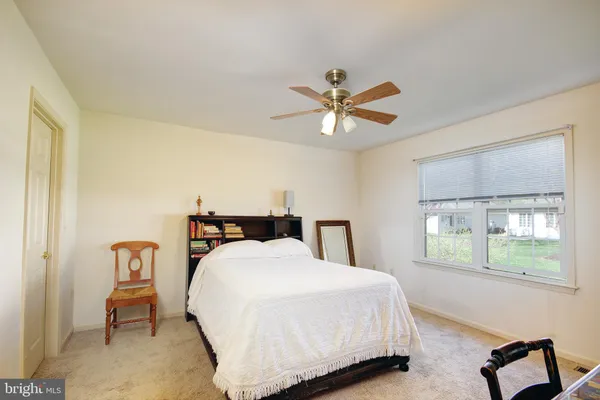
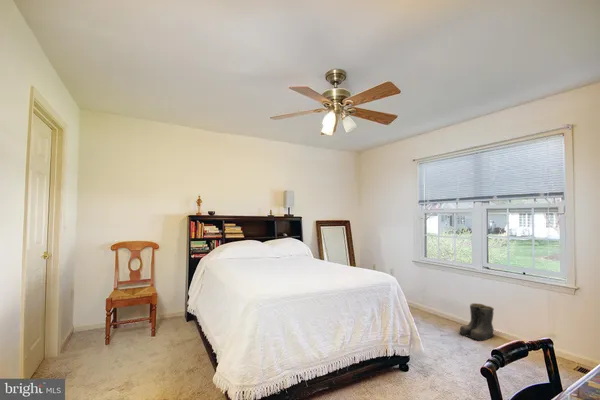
+ boots [458,302,495,341]
